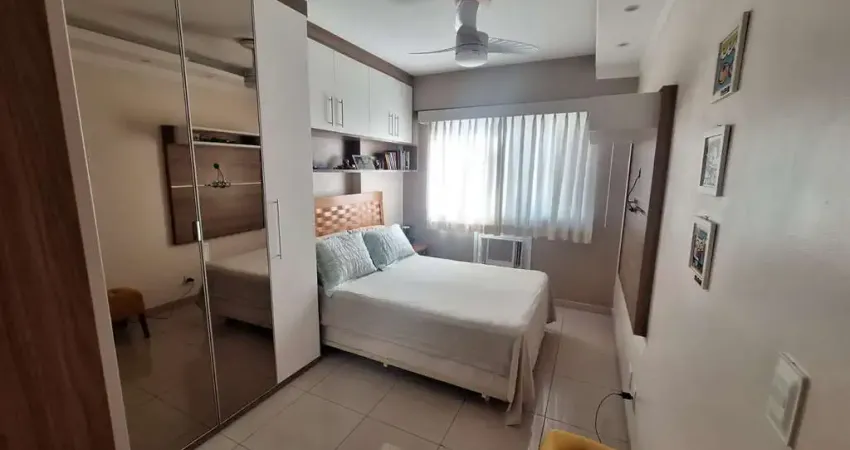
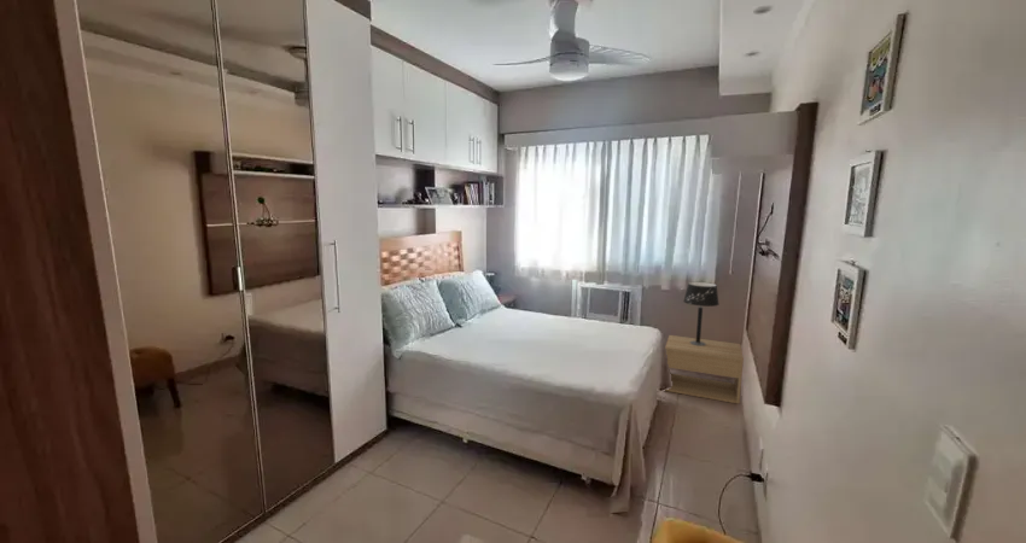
+ table lamp [682,281,721,346]
+ nightstand [664,334,745,405]
